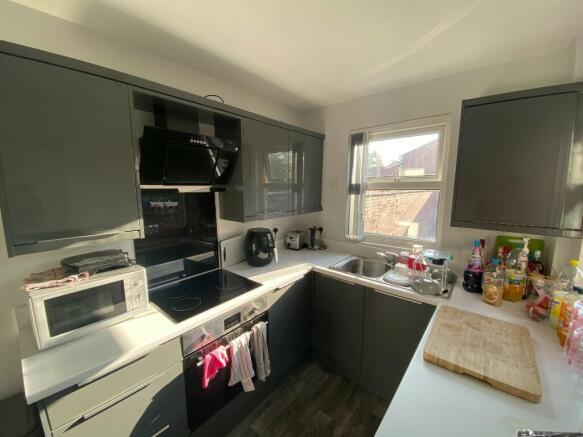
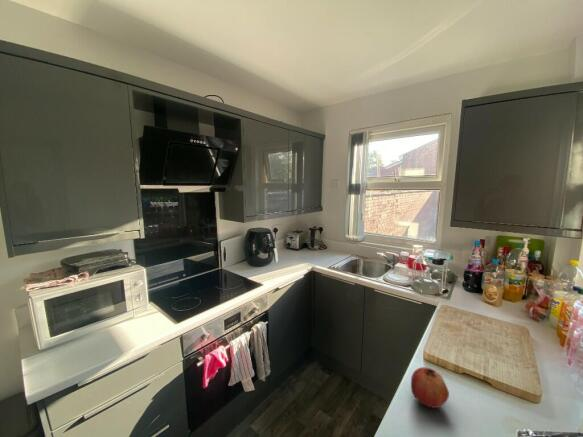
+ fruit [410,366,450,409]
